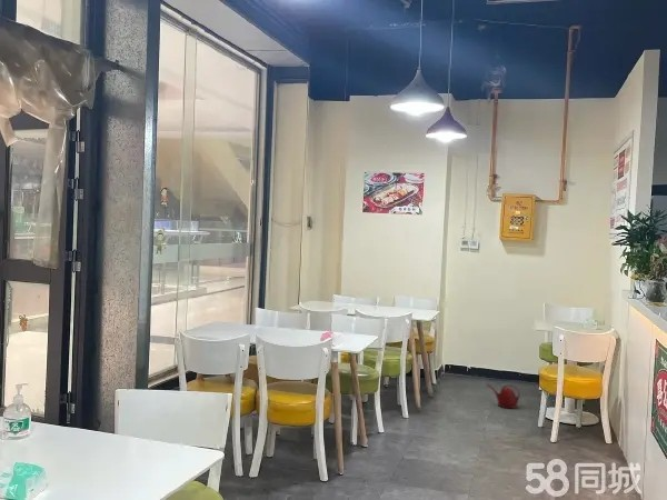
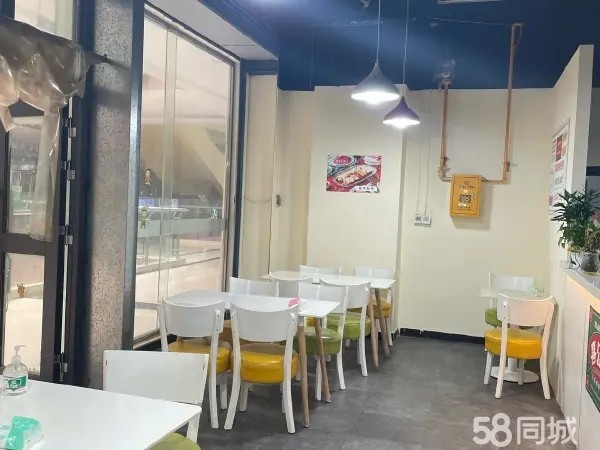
- watering can [486,383,520,410]
